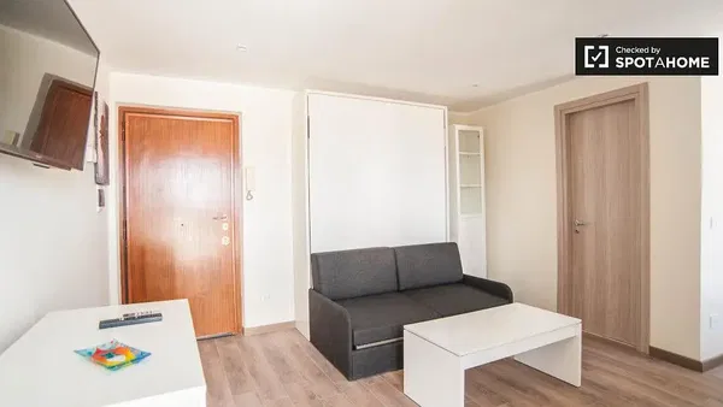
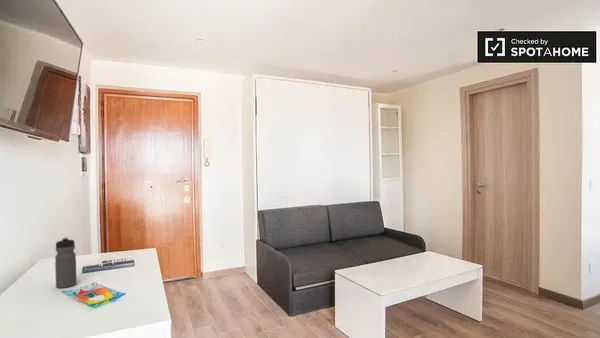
+ water bottle [54,236,78,289]
